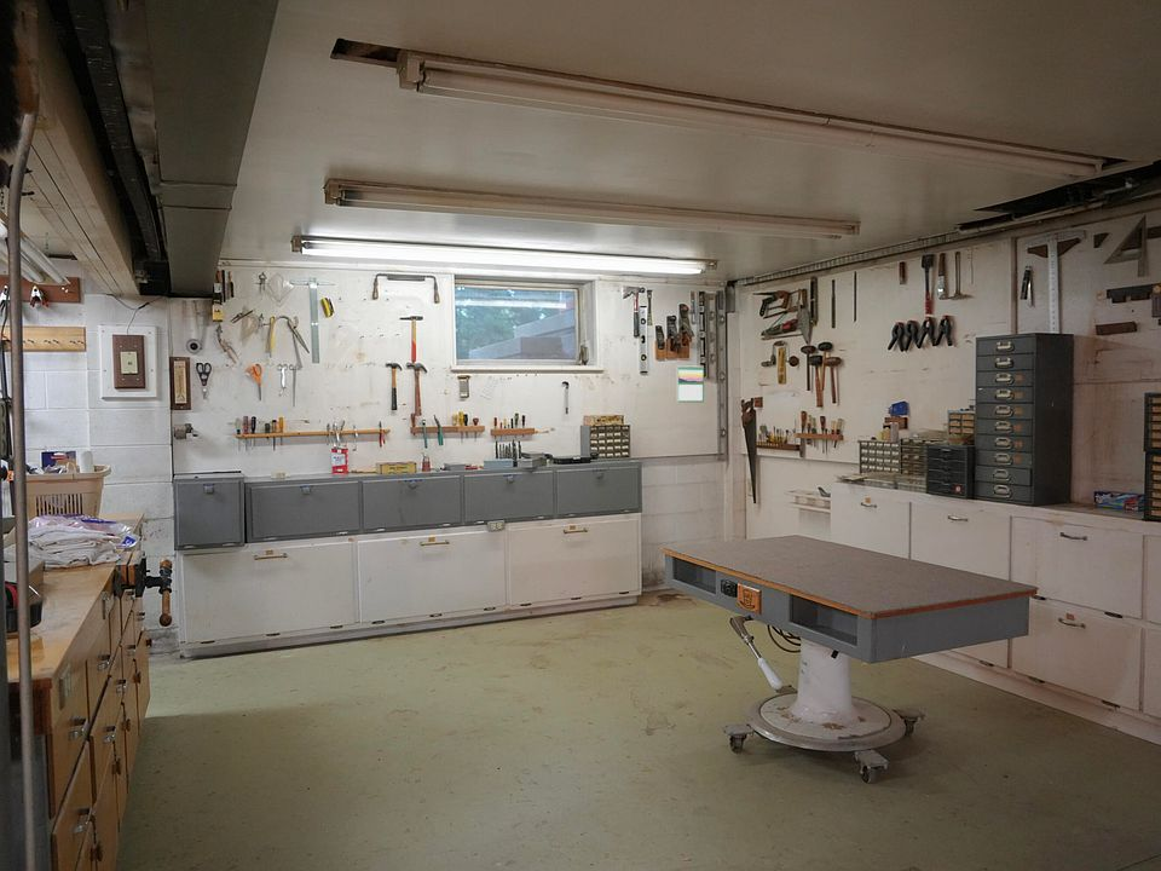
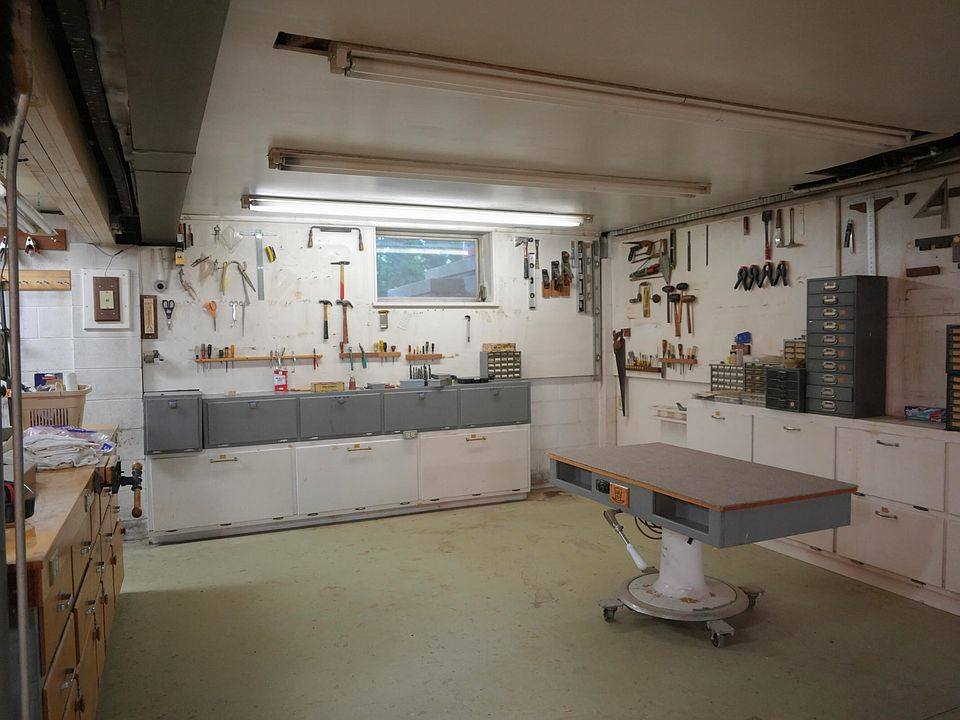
- calendar [676,364,705,404]
